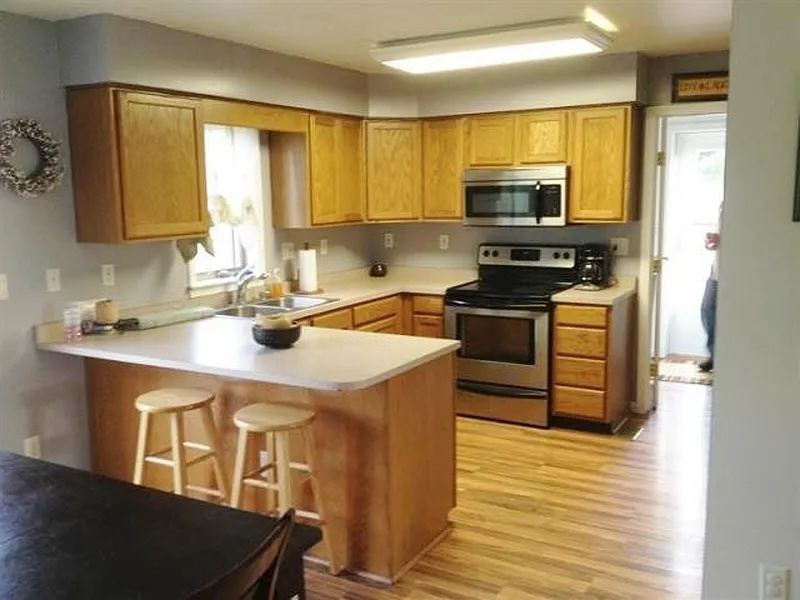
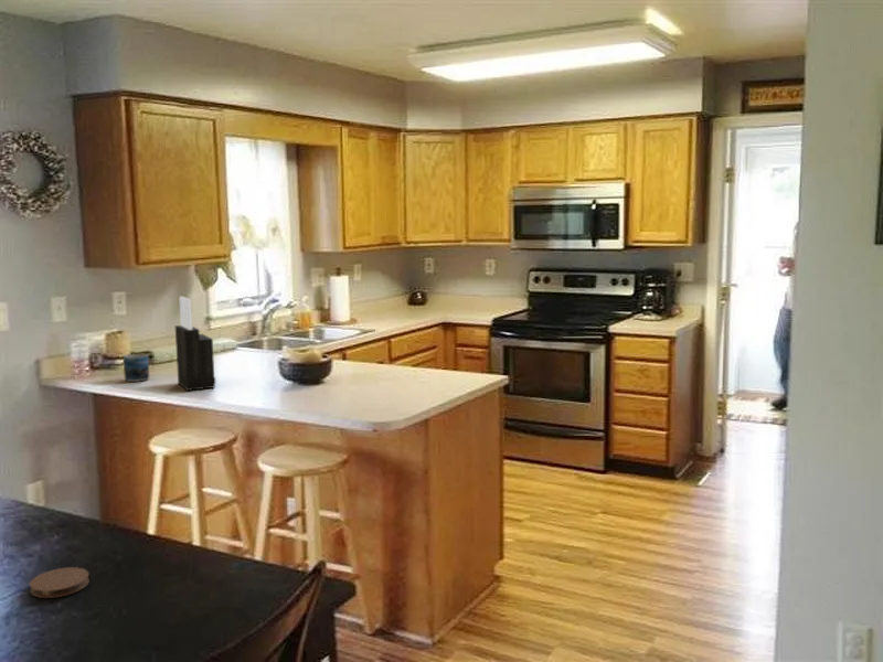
+ mug [123,353,150,383]
+ coaster [29,566,91,599]
+ knife block [174,296,216,392]
